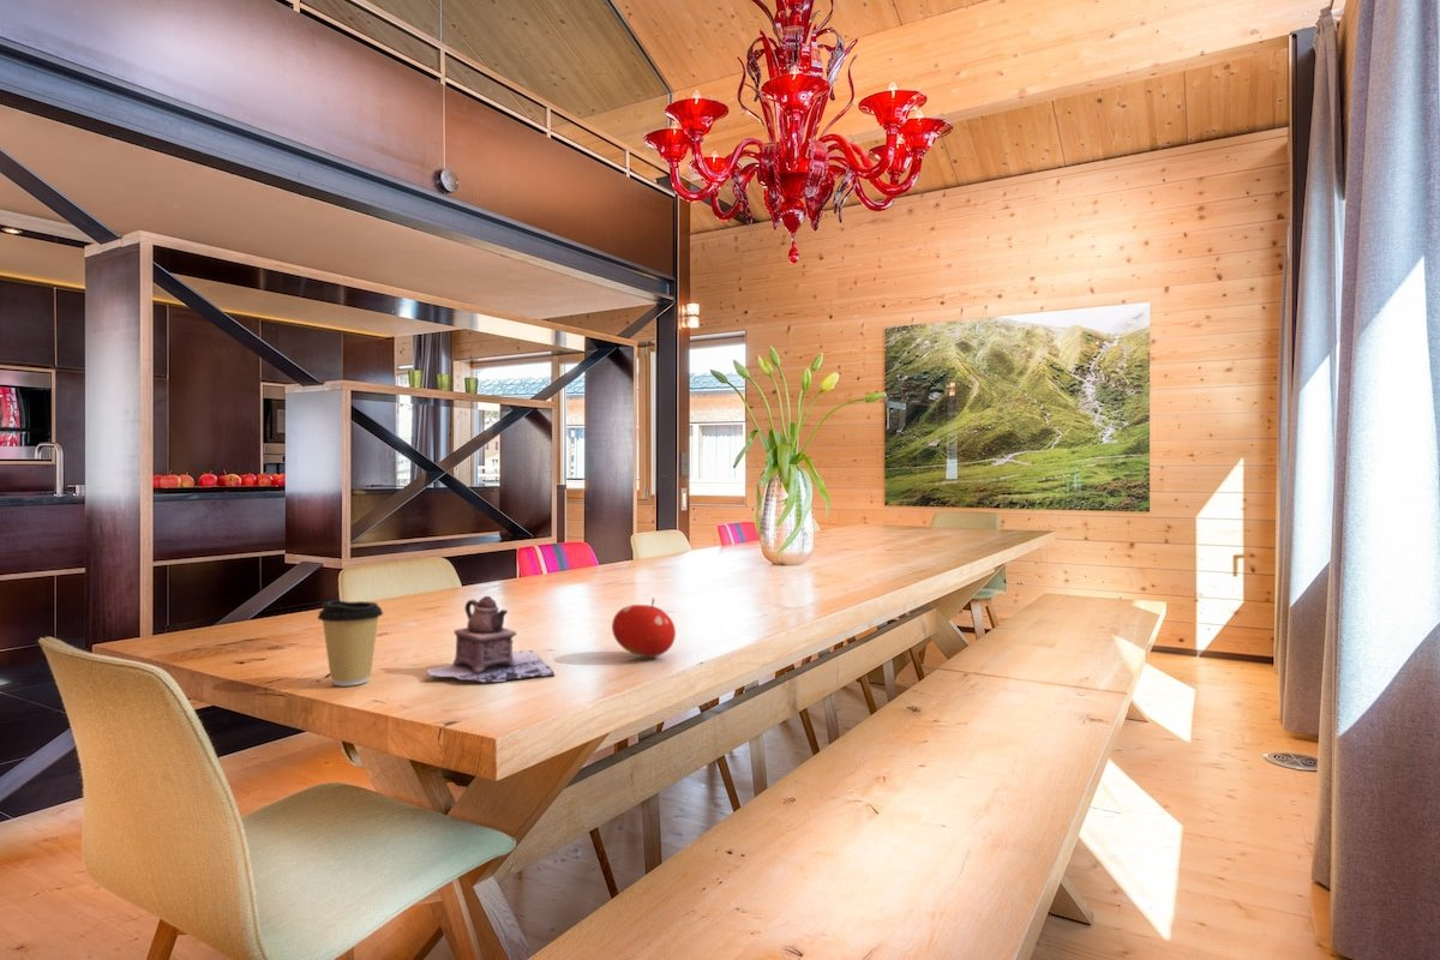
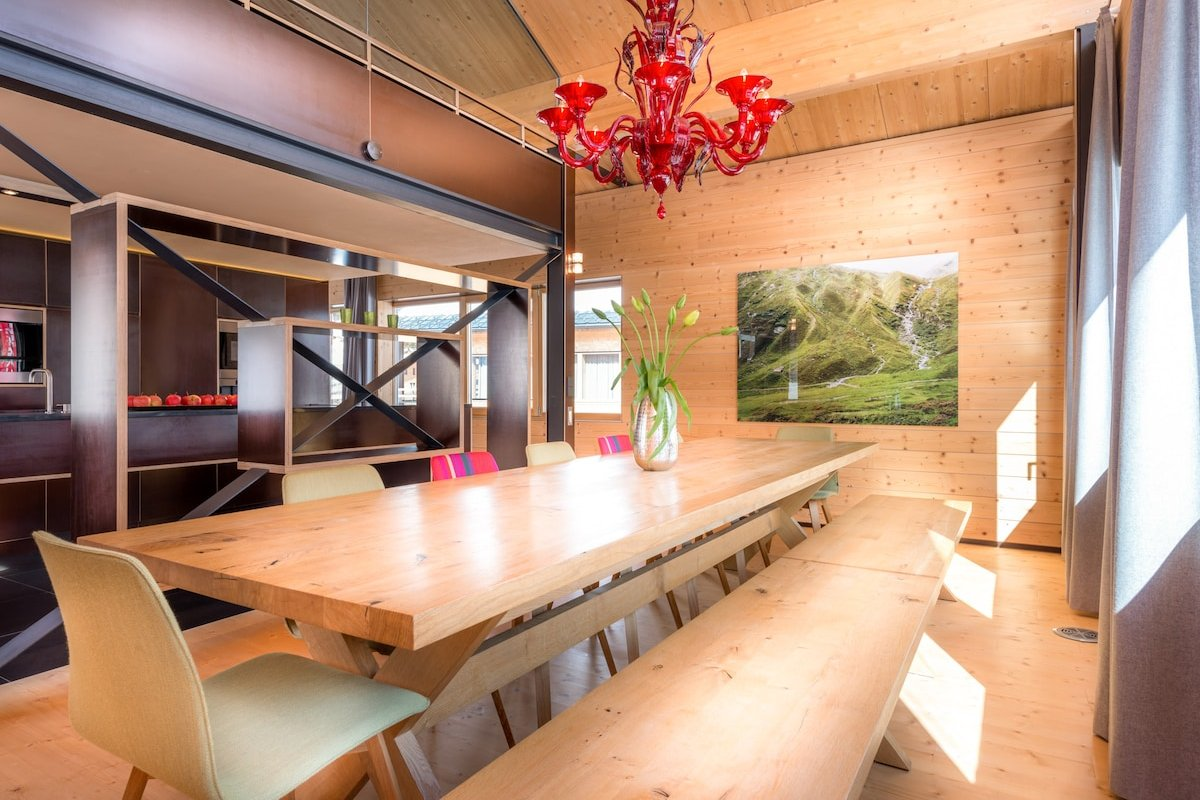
- coffee cup [317,599,384,688]
- fruit [611,596,677,658]
- teapot [426,595,556,684]
